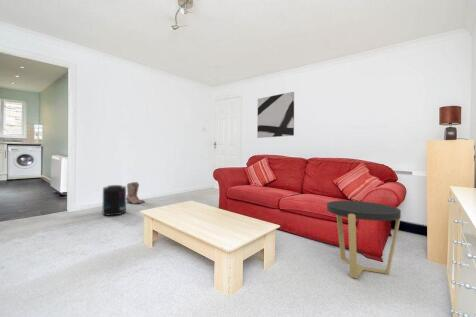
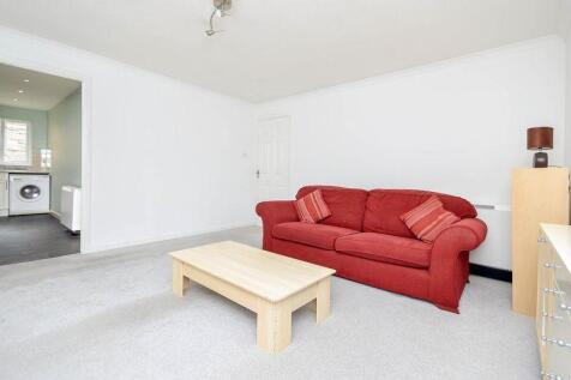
- side table [326,200,402,280]
- supplement container [102,184,127,217]
- boots [126,181,146,205]
- wall art [256,91,295,139]
